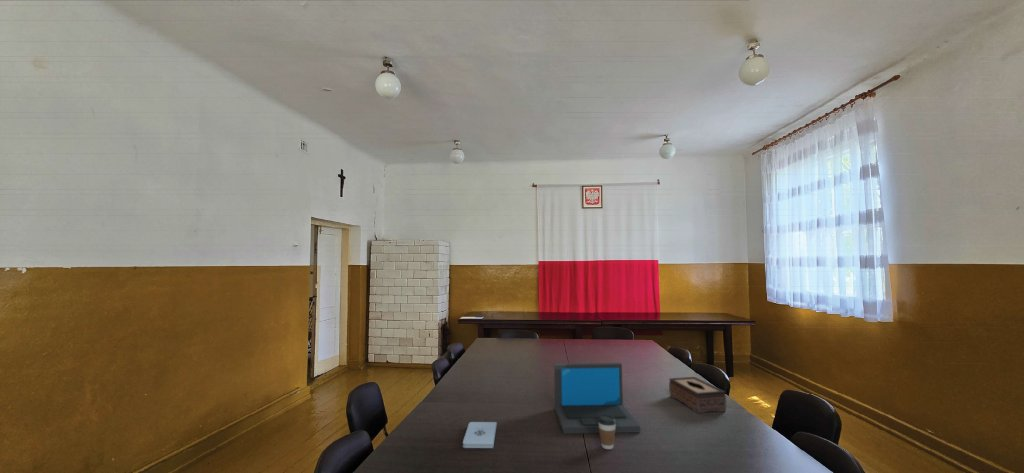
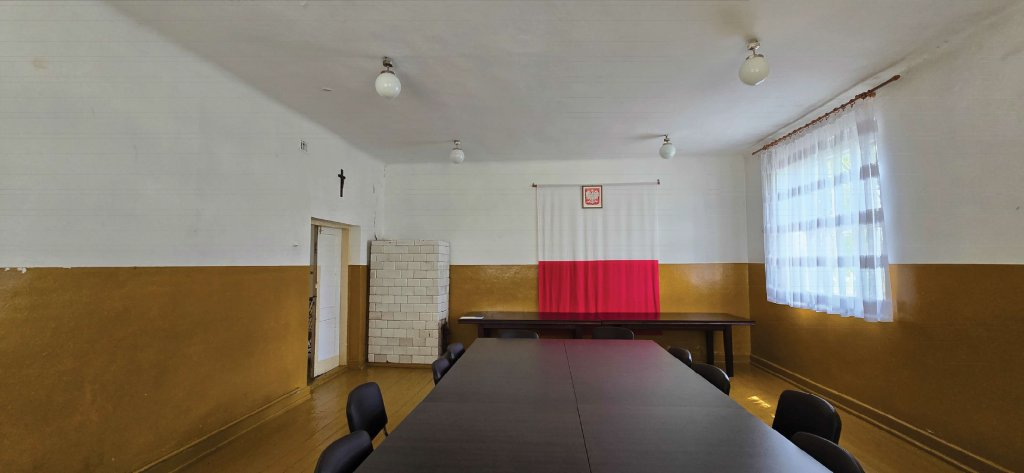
- tissue box [668,376,727,414]
- coffee cup [598,415,616,450]
- notepad [462,421,498,449]
- laptop [553,362,641,434]
